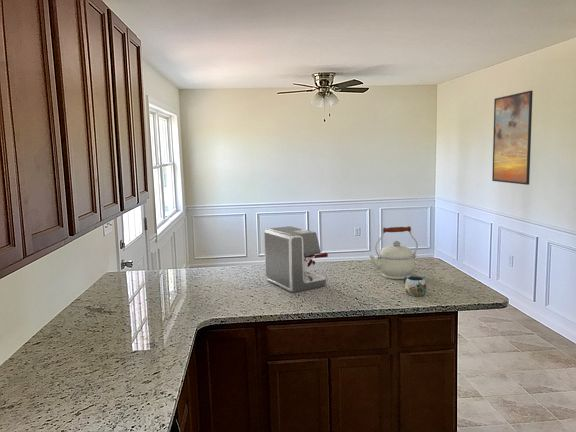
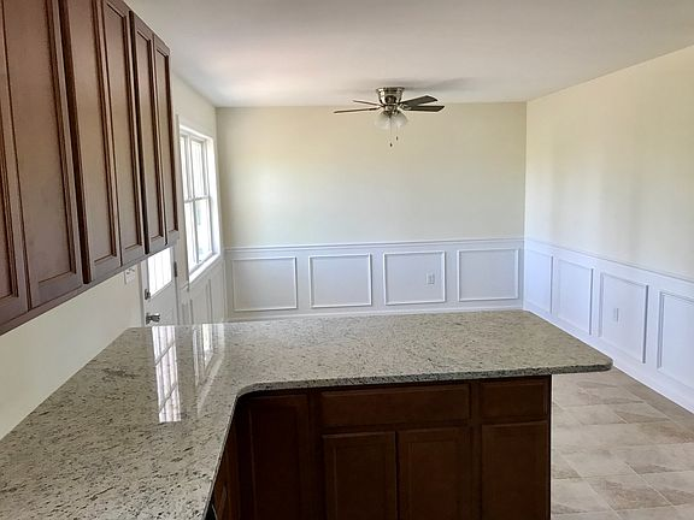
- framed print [491,90,534,186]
- coffee maker [263,225,329,293]
- kettle [369,225,419,280]
- mug [403,276,428,297]
